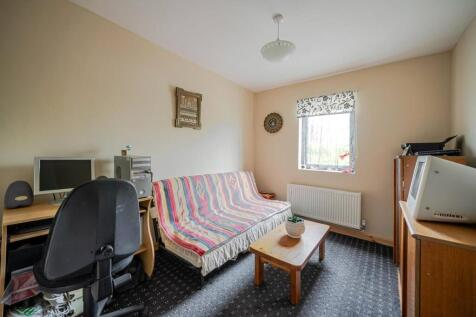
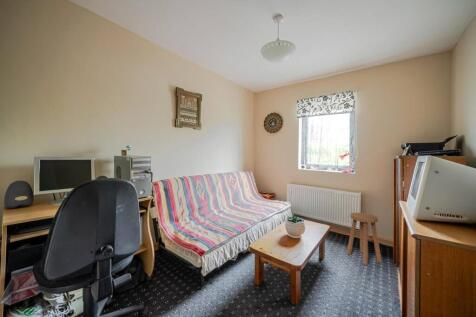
+ stool [346,212,383,266]
